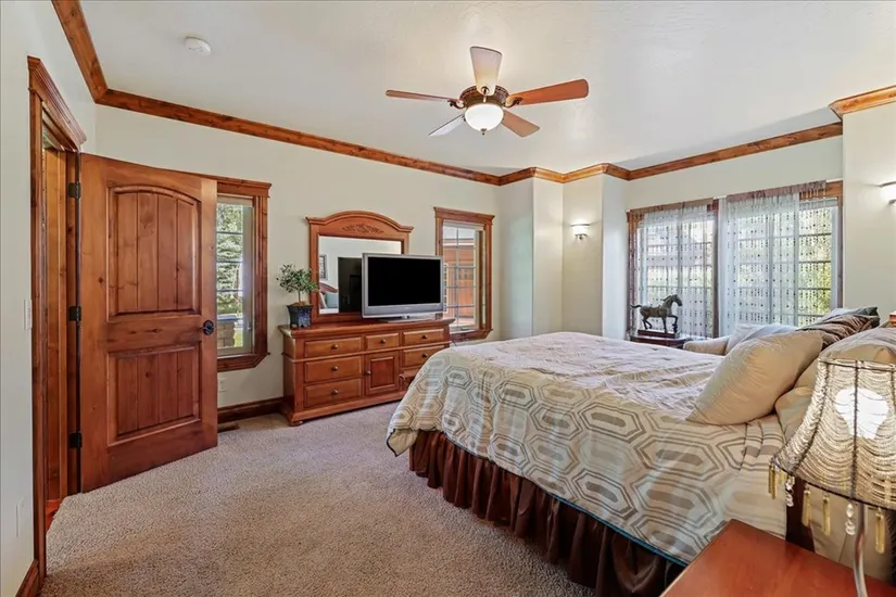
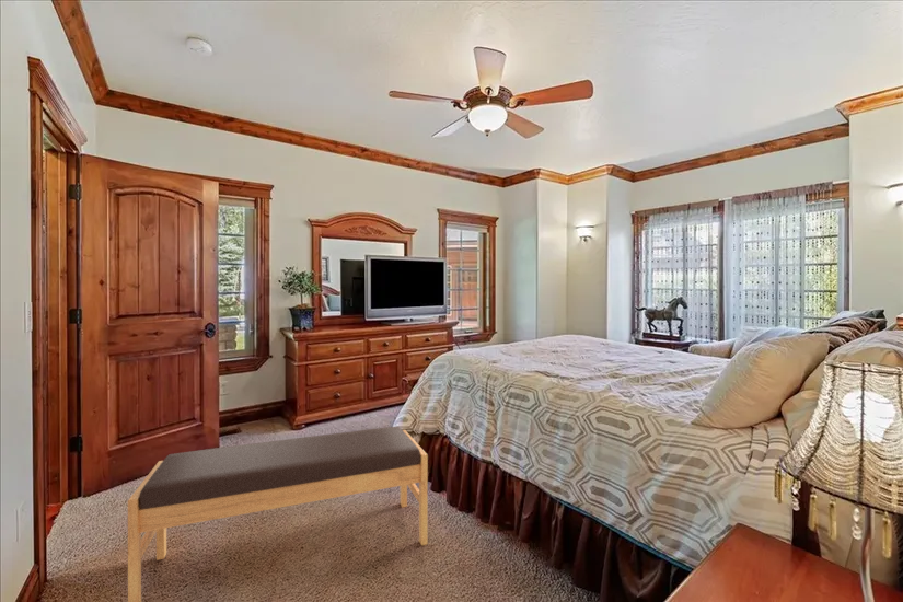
+ bench [127,425,429,602]
